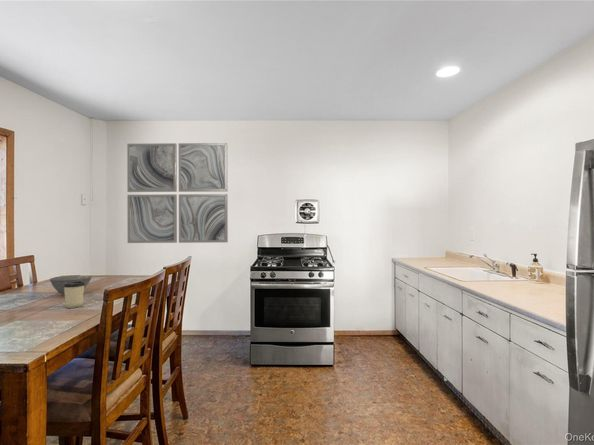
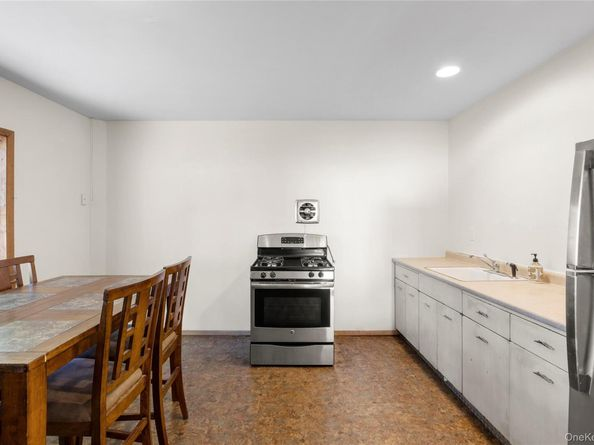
- cup [64,281,85,309]
- wall art [126,142,229,244]
- bowl [49,274,93,296]
